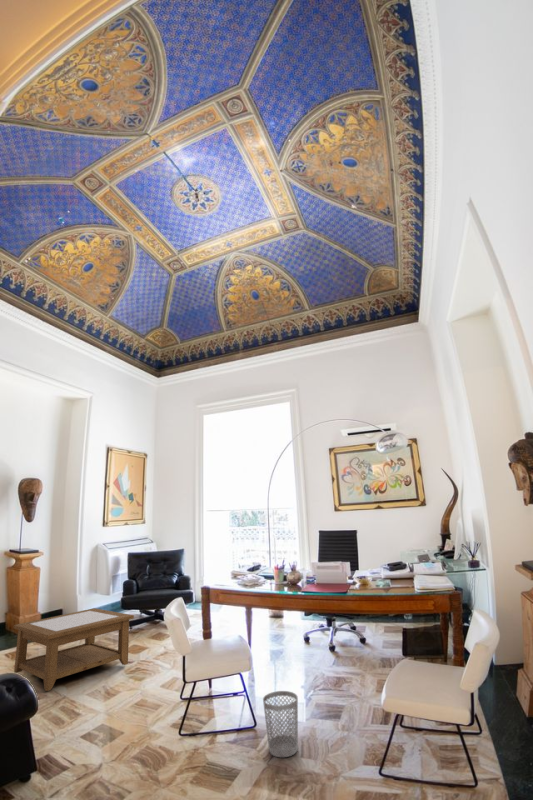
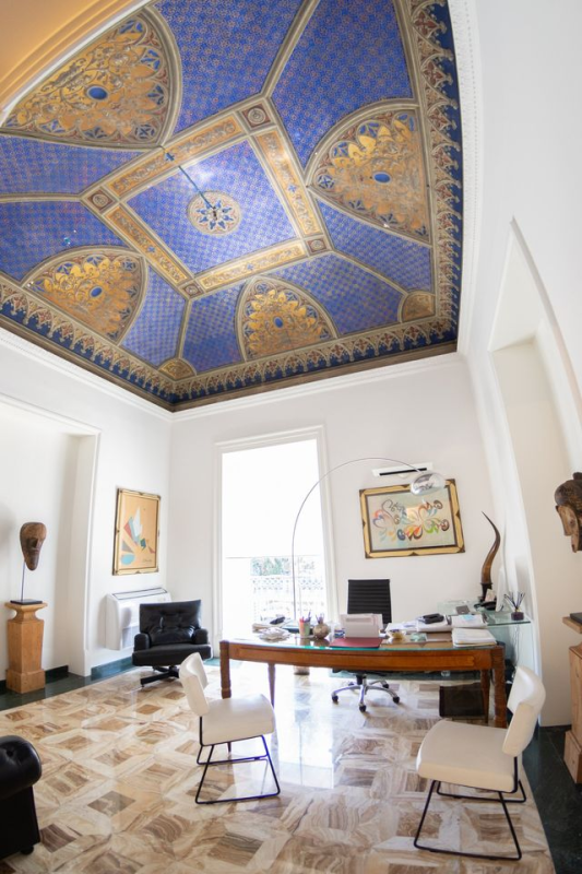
- coffee table [13,607,135,692]
- wastebasket [262,690,299,758]
